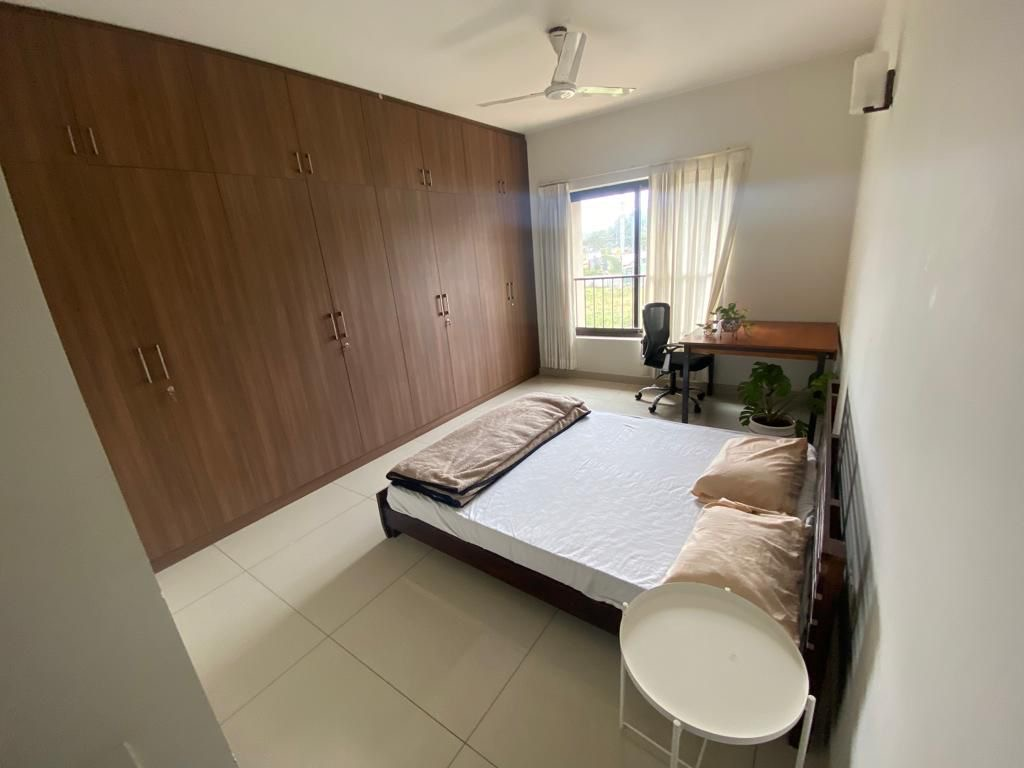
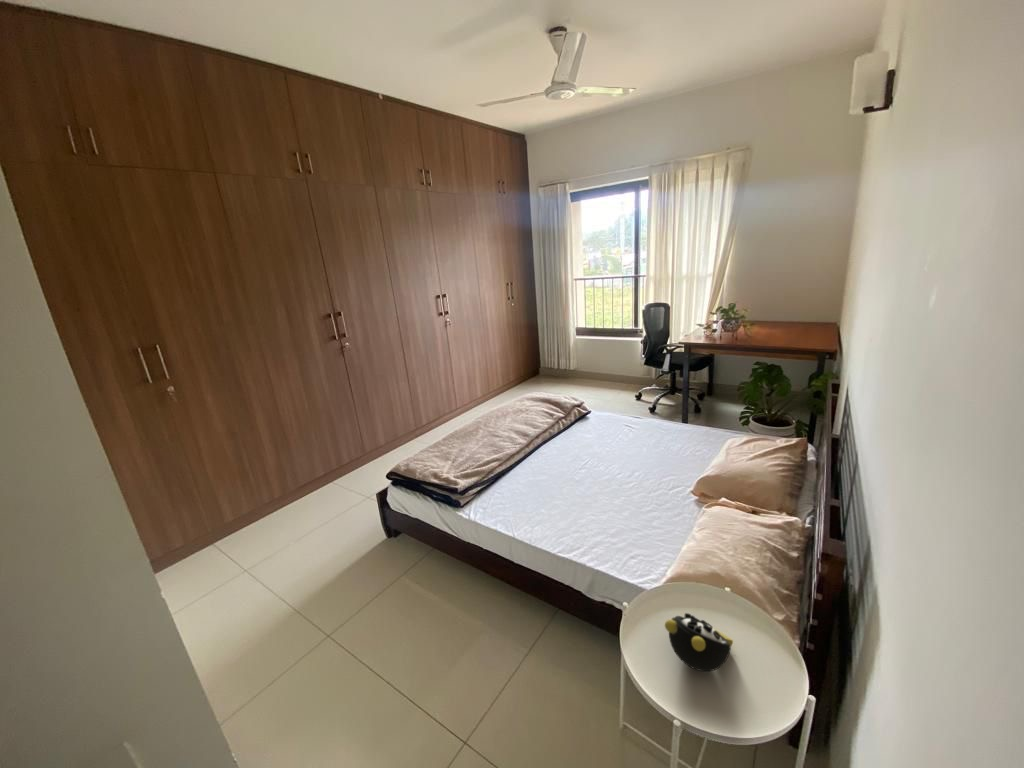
+ alarm clock [664,612,734,672]
